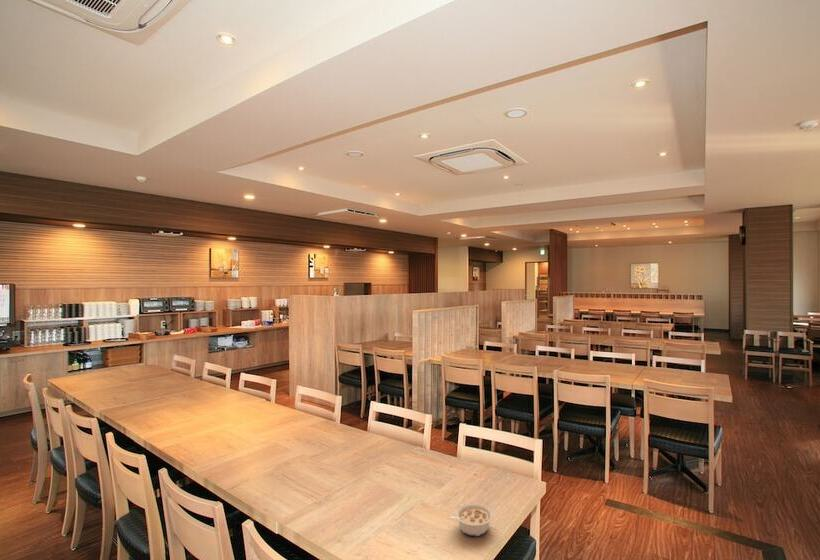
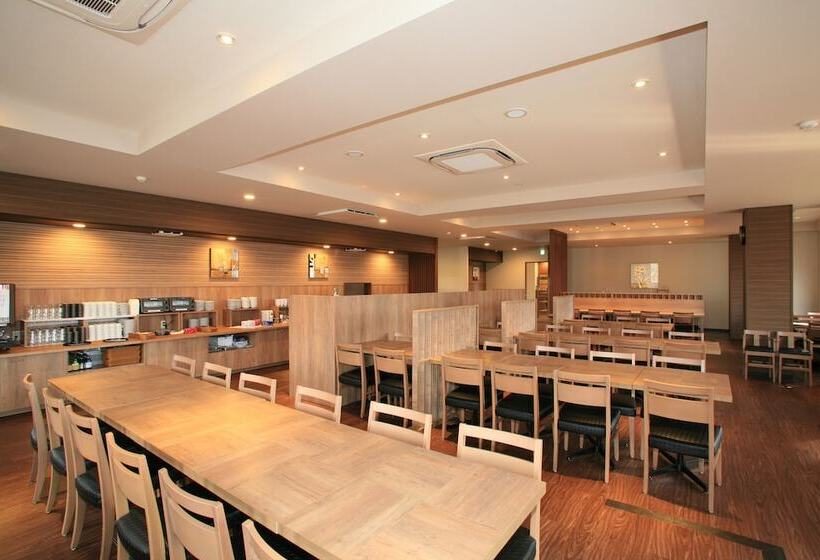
- legume [447,502,495,537]
